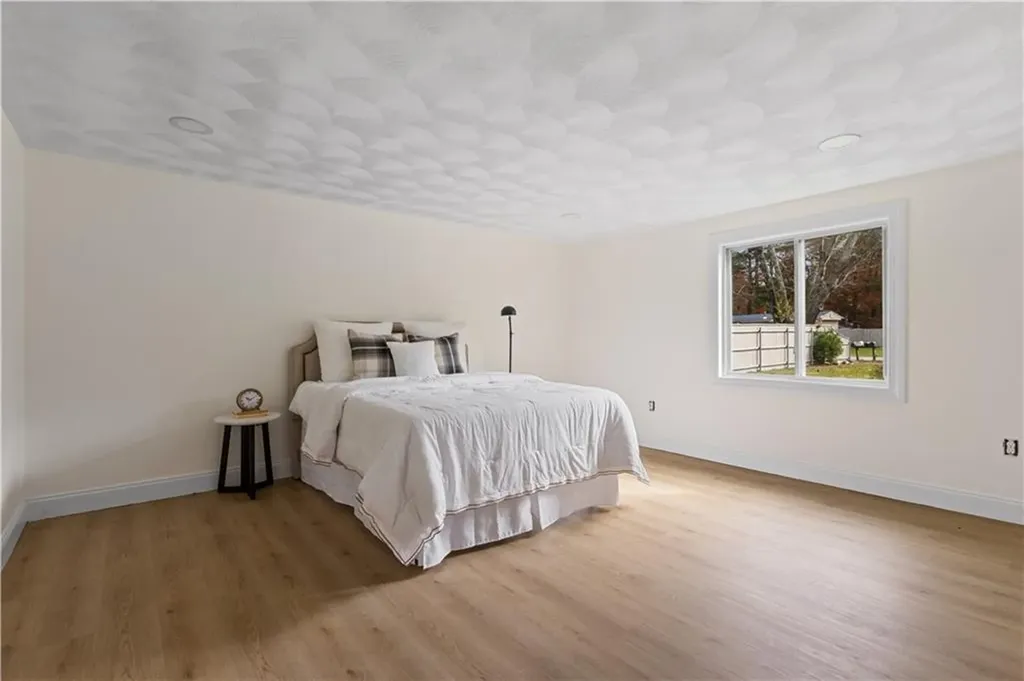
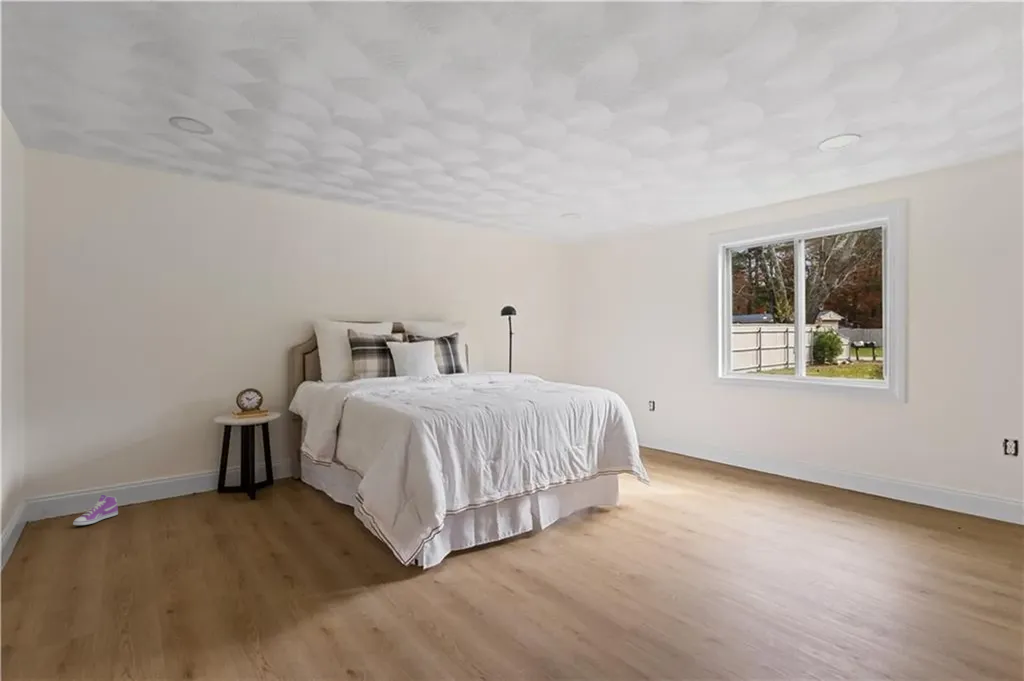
+ sneaker [72,494,119,526]
